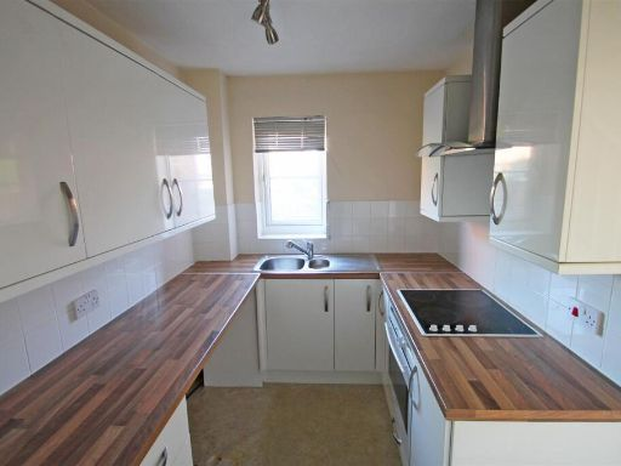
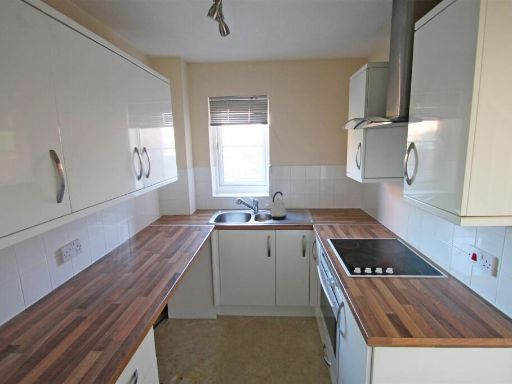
+ kettle [269,190,288,221]
